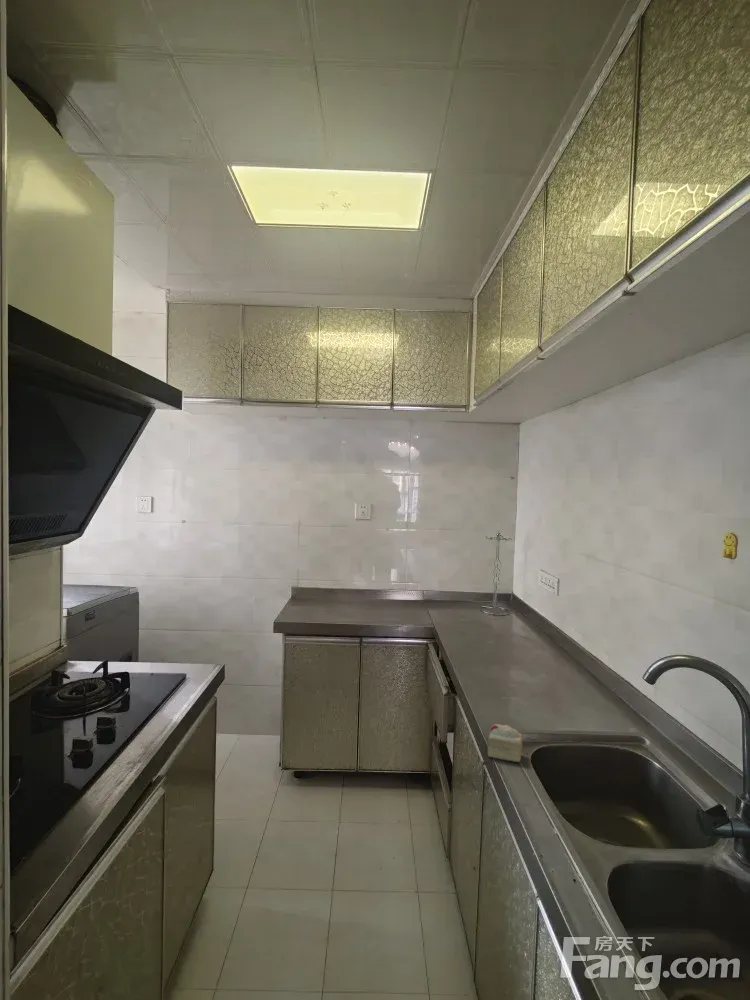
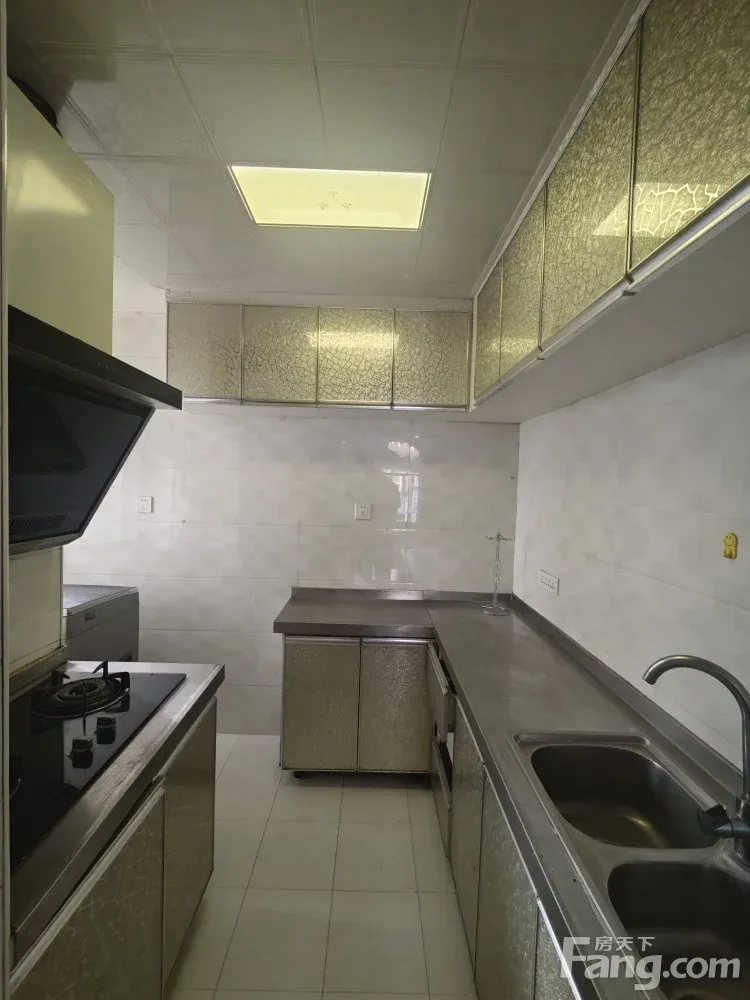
- cake slice [487,723,523,763]
